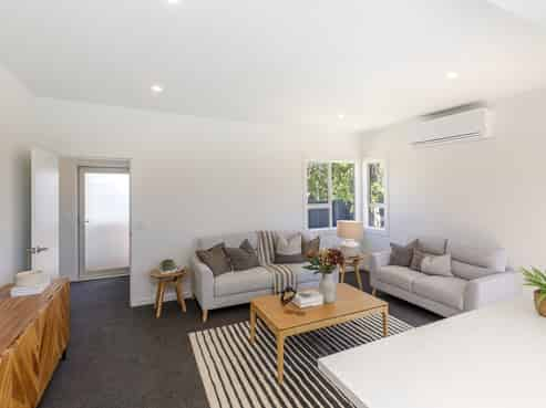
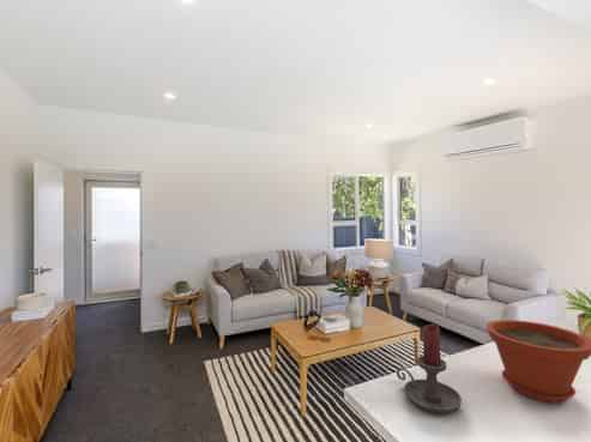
+ plant pot [486,319,591,404]
+ candle holder [396,323,463,414]
